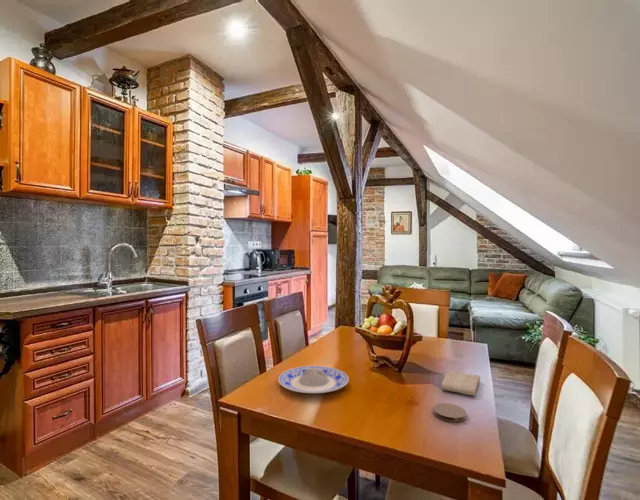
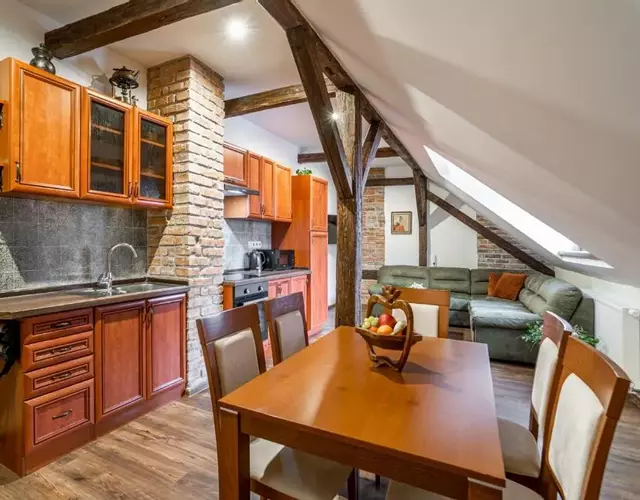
- plate [277,365,350,394]
- coaster [432,402,467,423]
- washcloth [441,370,481,397]
